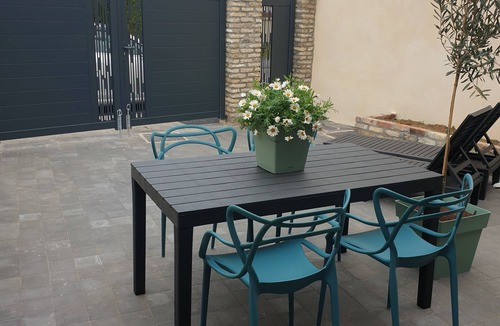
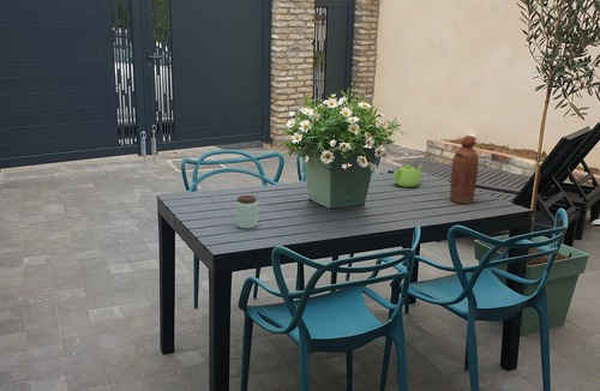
+ teapot [391,163,425,188]
+ peanut butter [234,194,259,230]
+ bottle [449,134,480,205]
